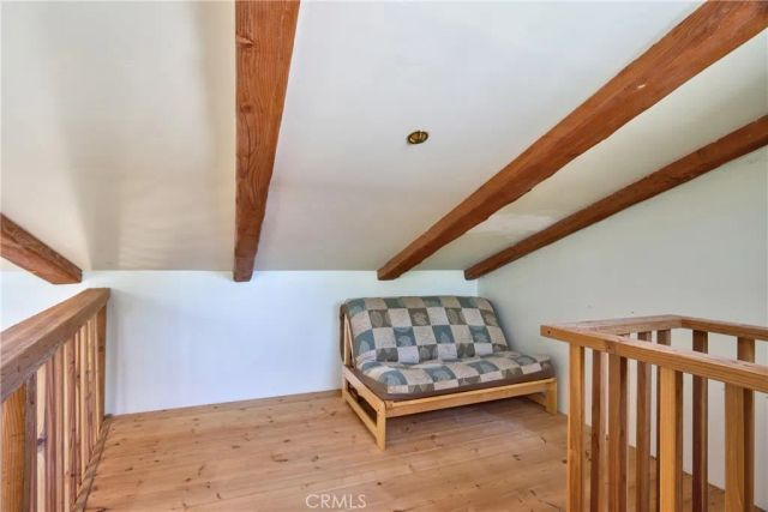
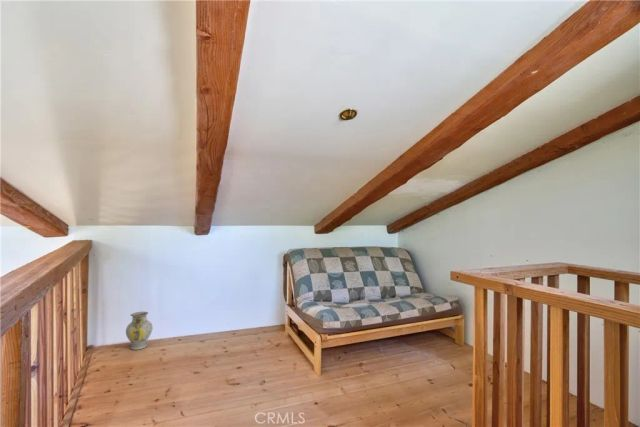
+ ceramic jug [125,311,154,351]
